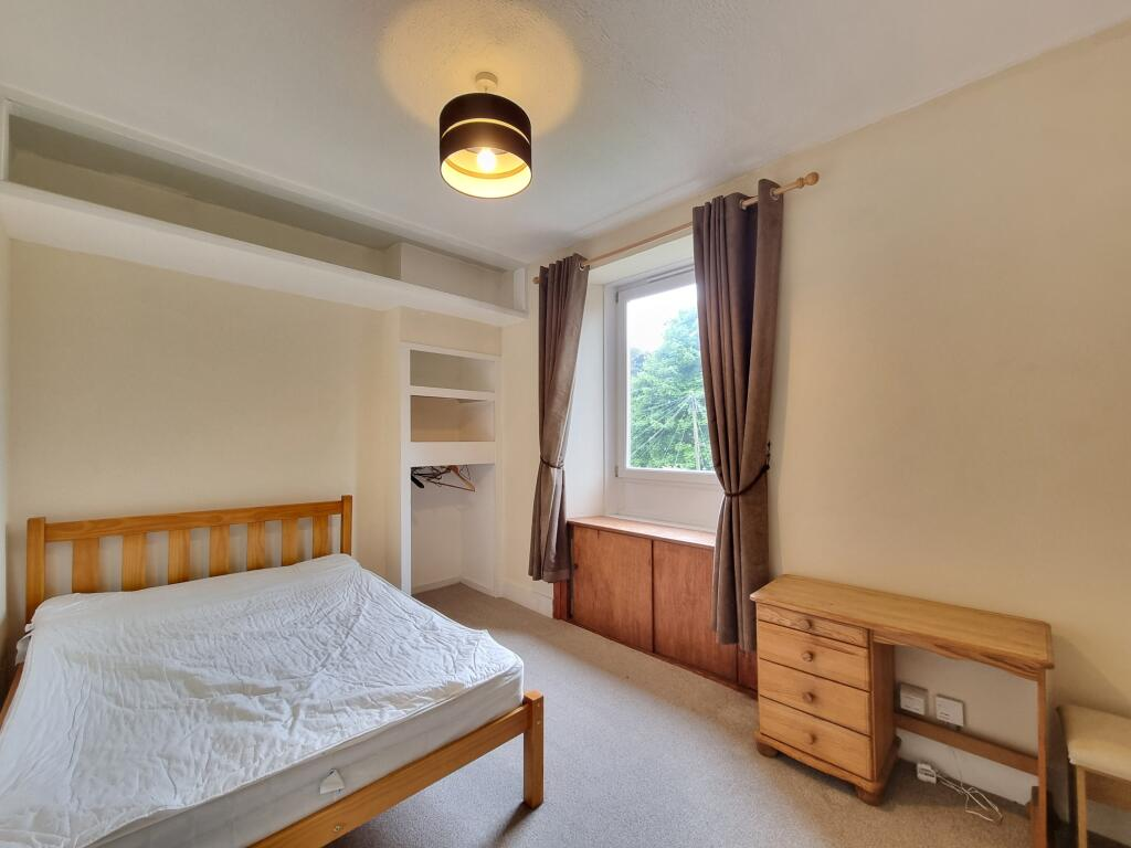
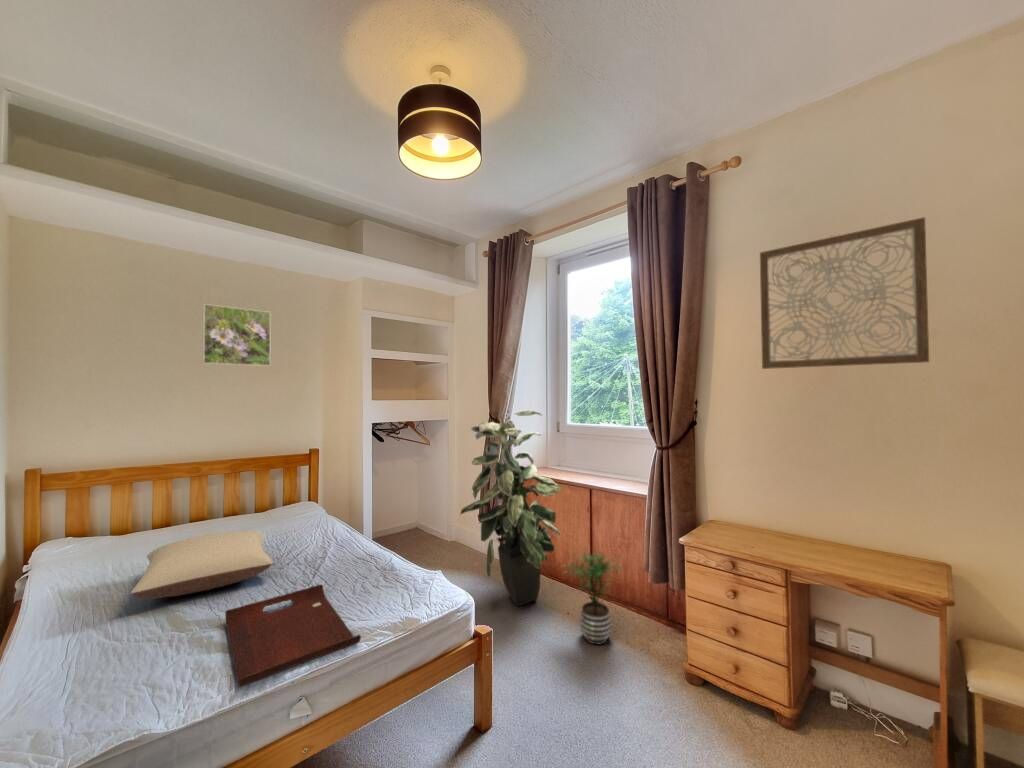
+ serving tray [224,583,362,688]
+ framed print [202,303,272,367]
+ wall art [759,216,930,370]
+ potted plant [561,548,623,646]
+ indoor plant [459,409,564,607]
+ pillow [130,529,274,600]
